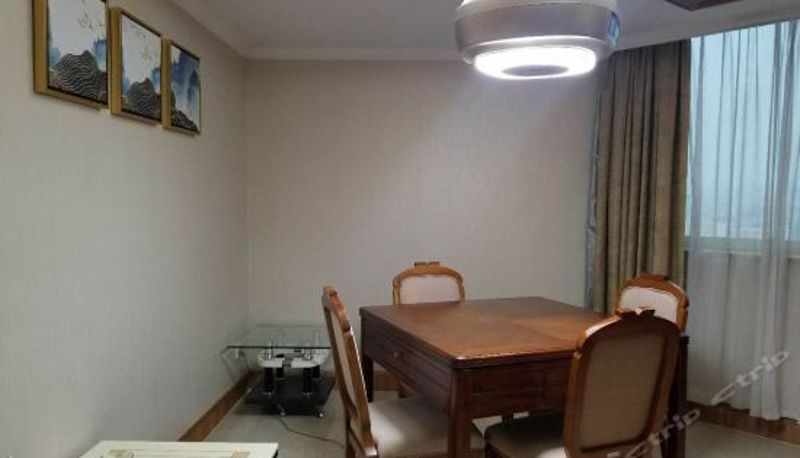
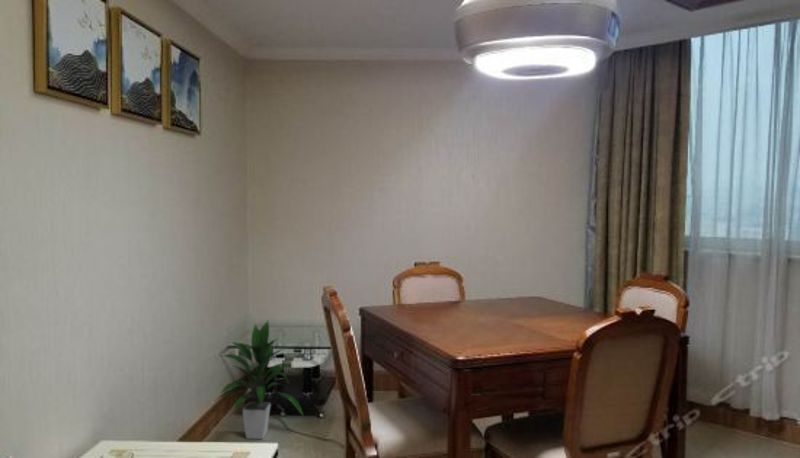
+ indoor plant [215,320,305,440]
